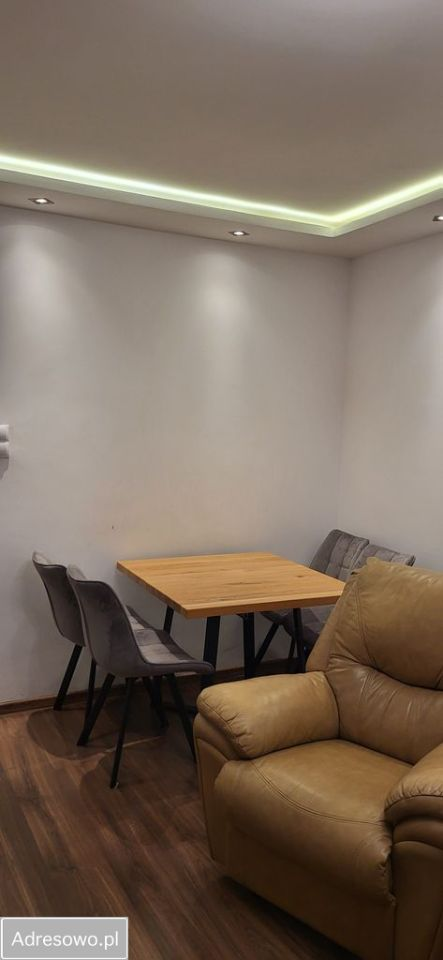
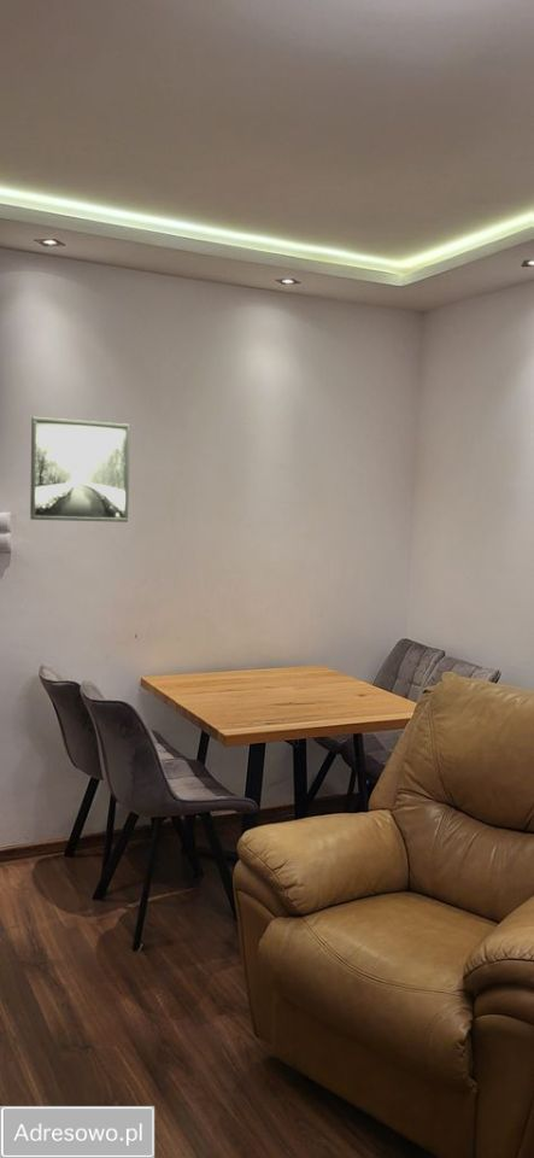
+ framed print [29,416,131,524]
